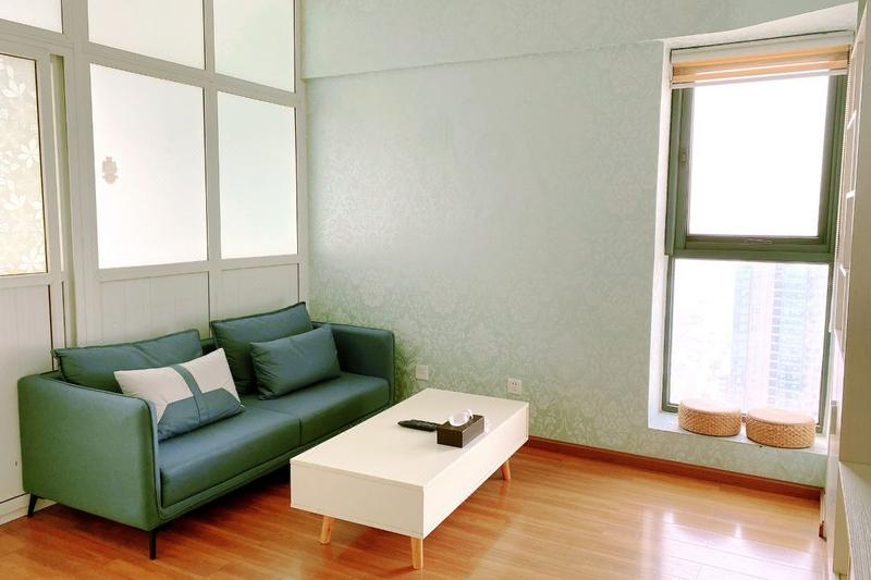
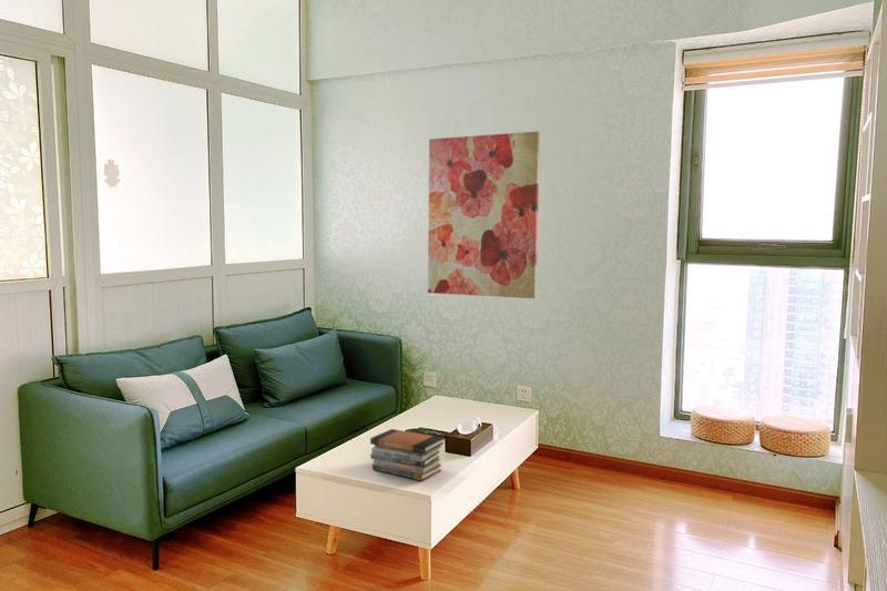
+ wall art [427,131,541,299]
+ book stack [369,428,446,481]
